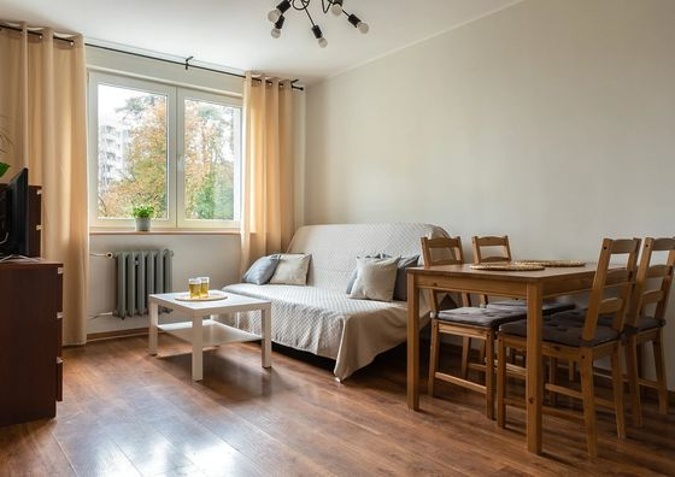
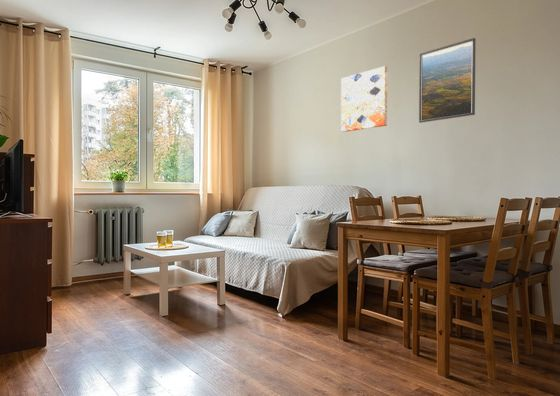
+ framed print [418,37,477,124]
+ wall art [340,65,388,133]
